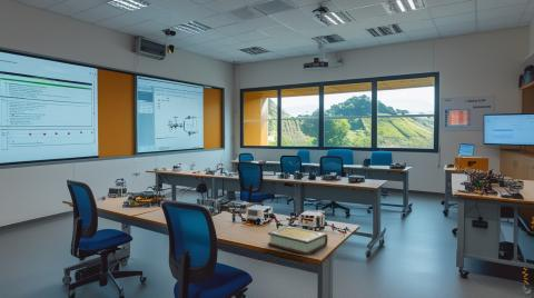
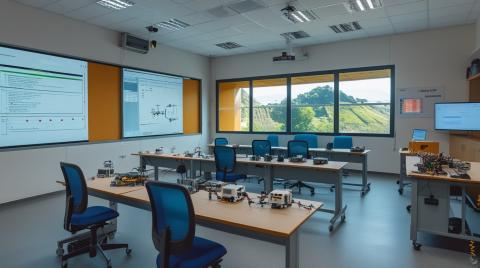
- book [267,225,329,256]
